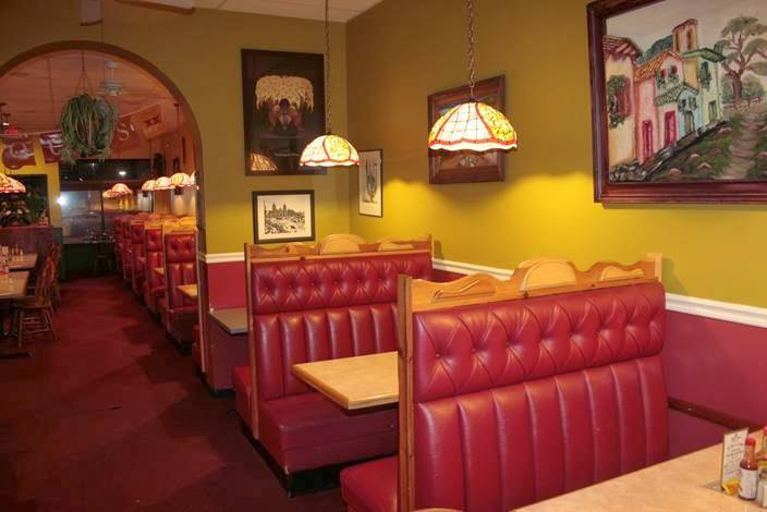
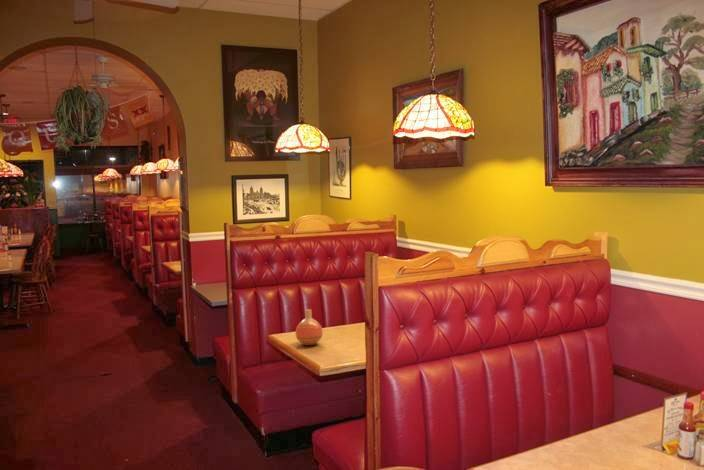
+ vase [295,308,324,346]
